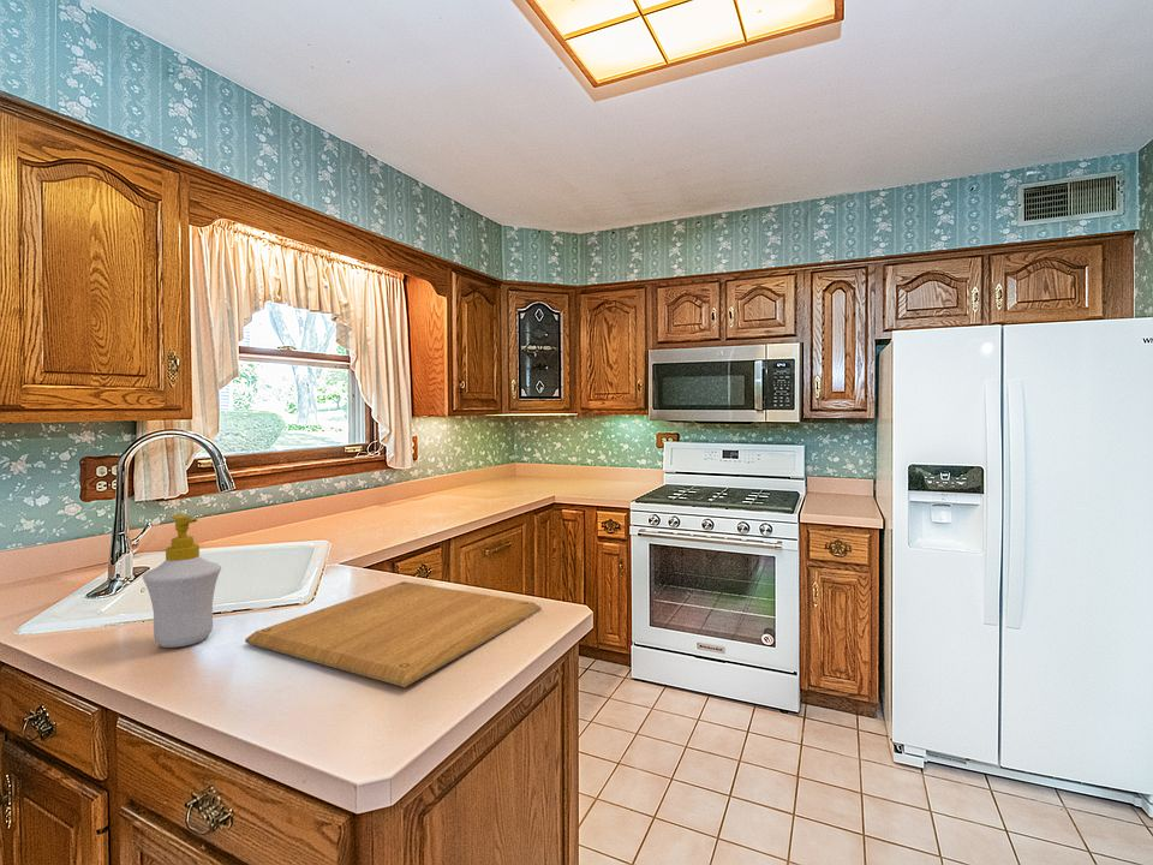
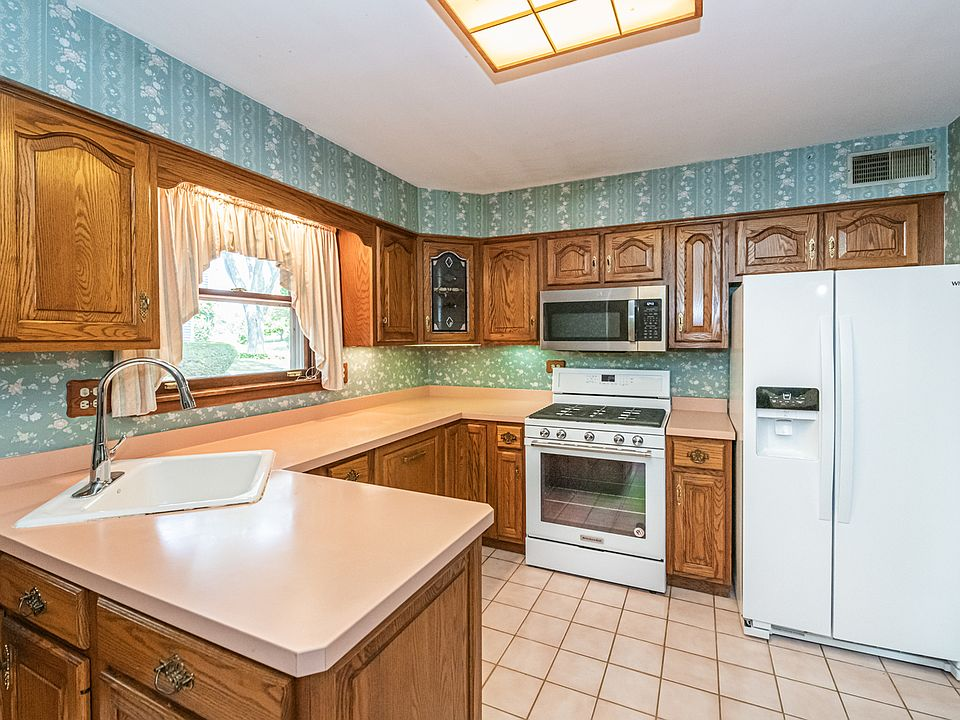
- soap bottle [142,513,222,649]
- chopping board [244,580,543,688]
